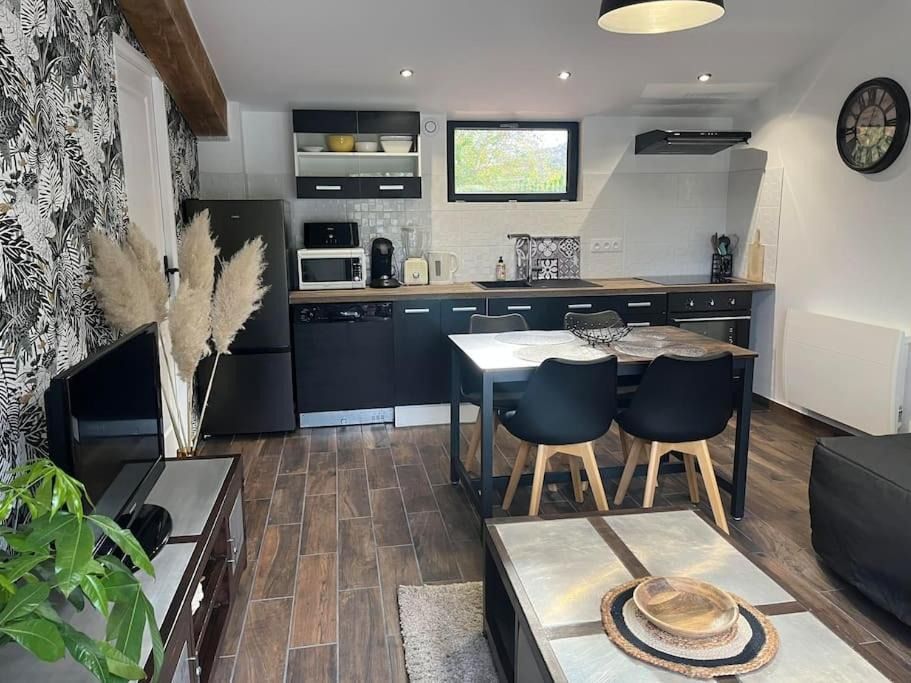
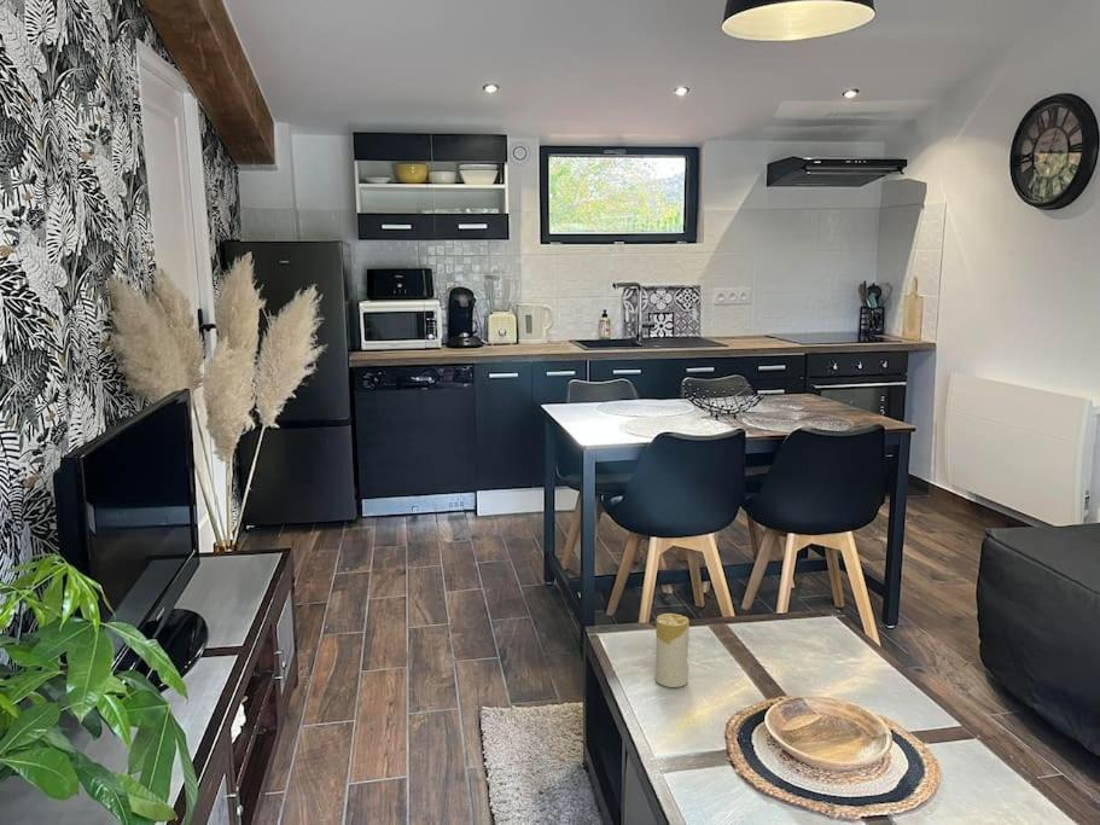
+ candle [654,612,691,689]
